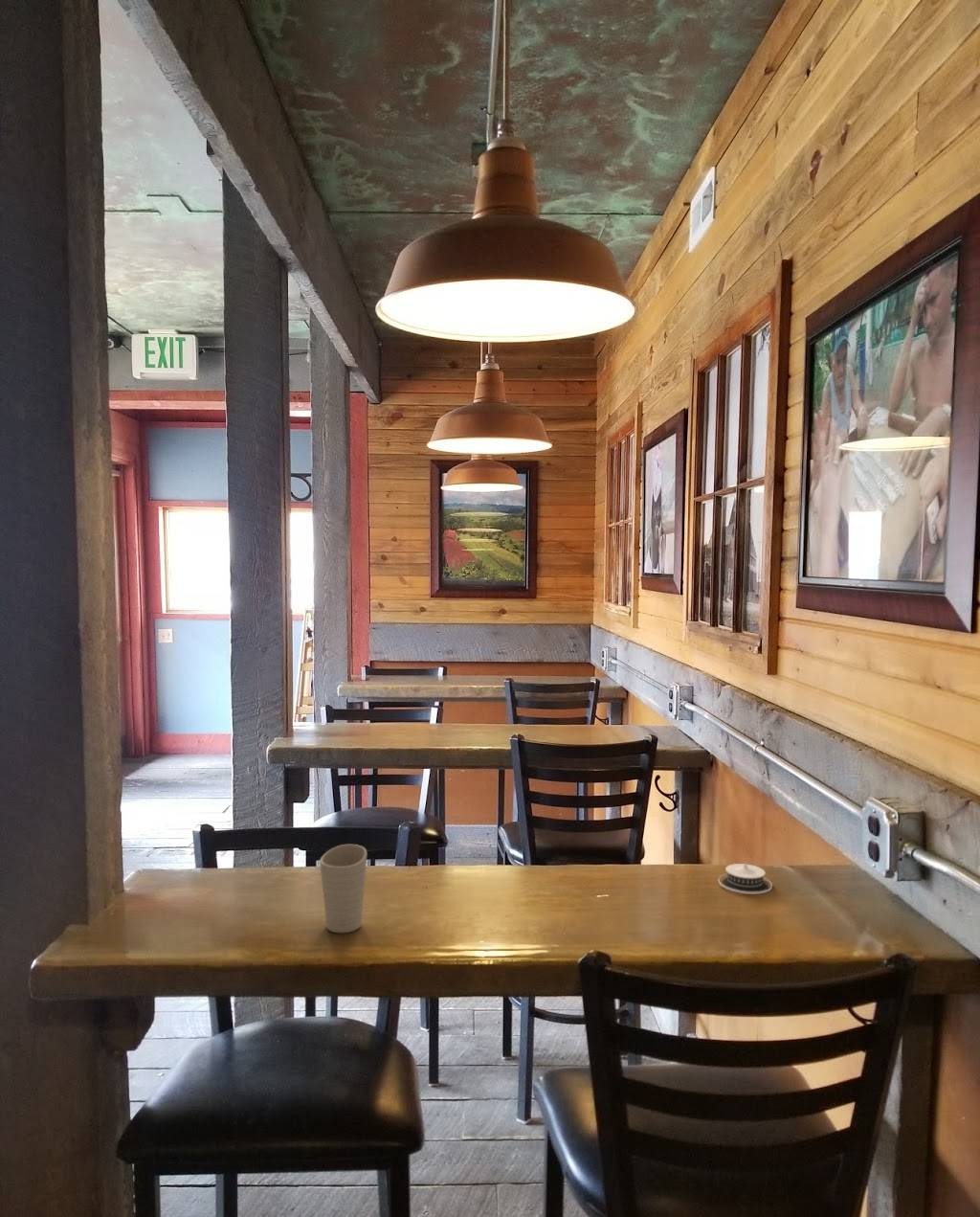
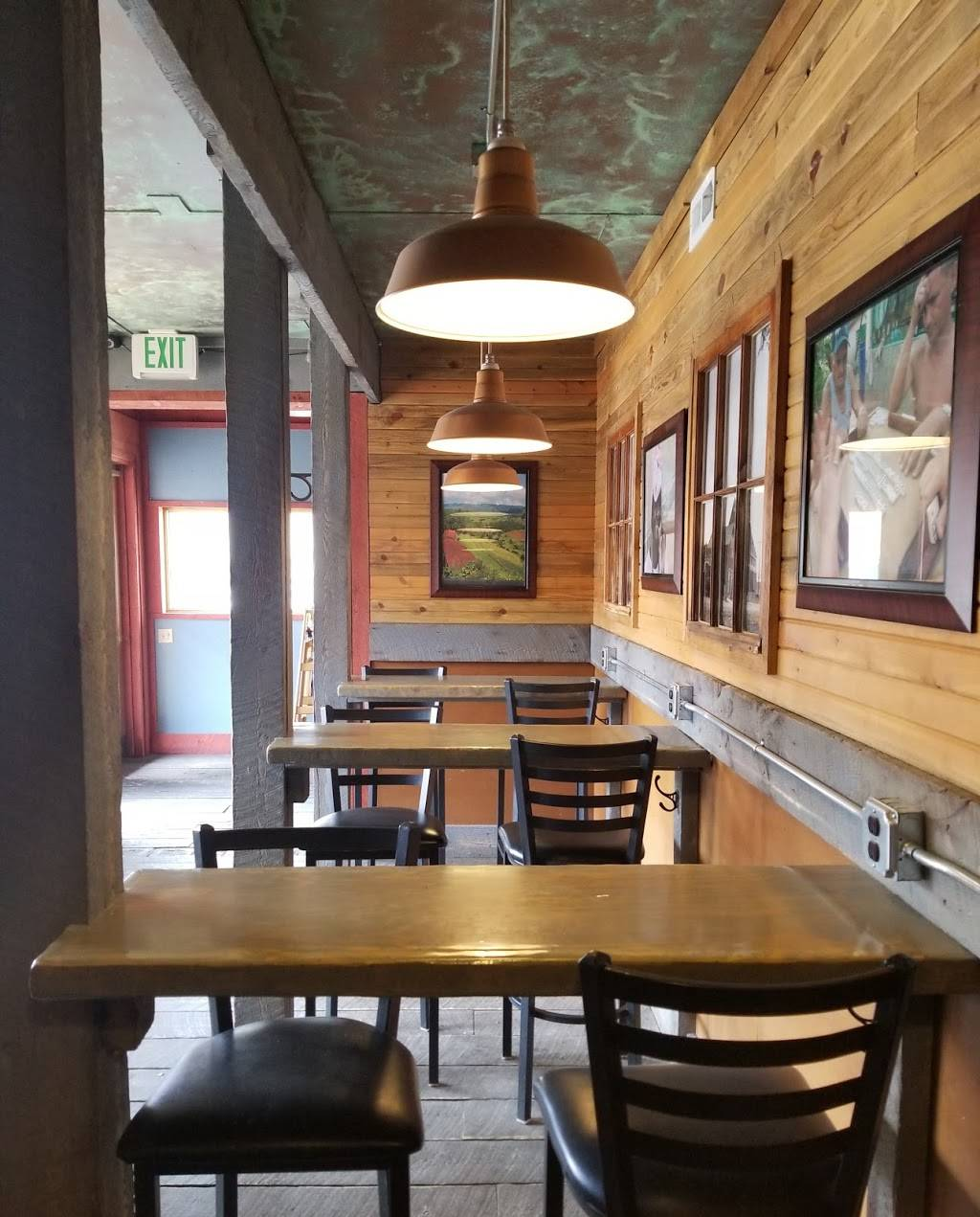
- architectural model [718,863,773,895]
- cup [319,844,368,934]
